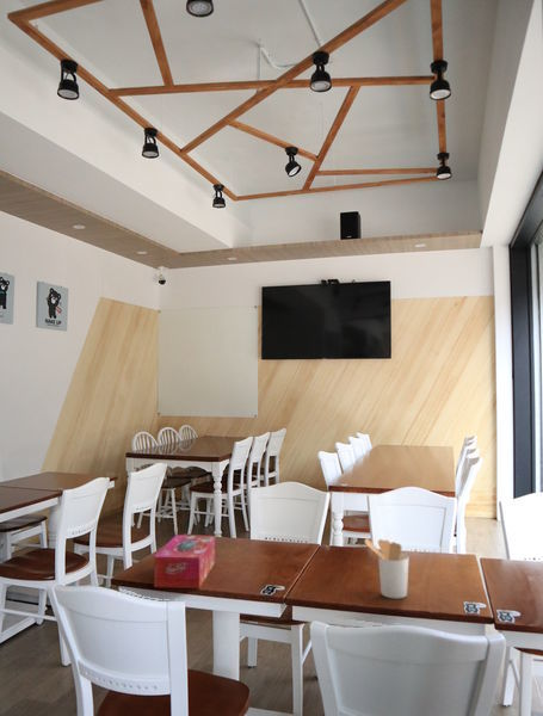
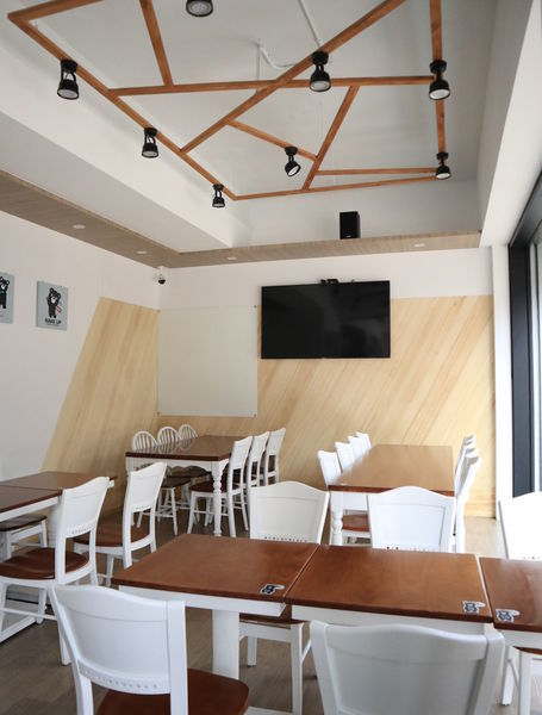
- utensil holder [364,537,409,599]
- tissue box [153,533,216,590]
